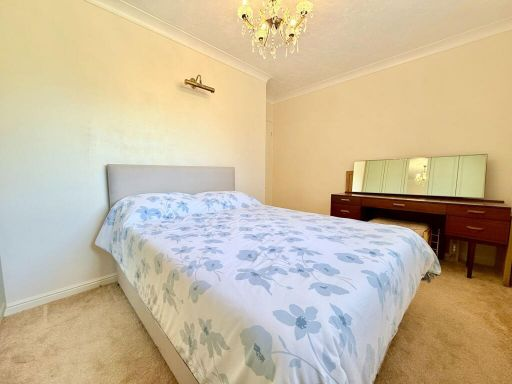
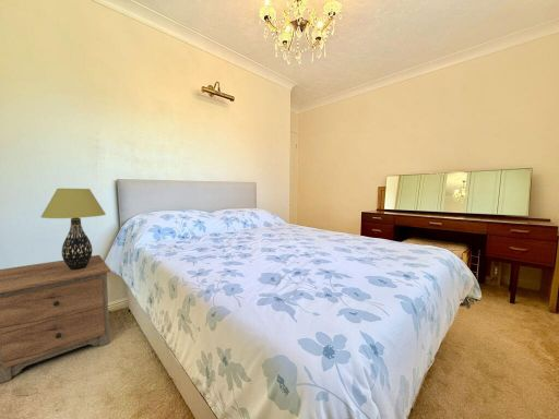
+ table lamp [39,188,107,270]
+ nightstand [0,254,111,384]
